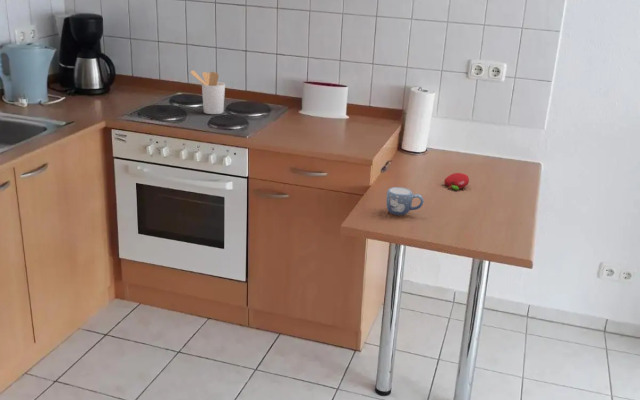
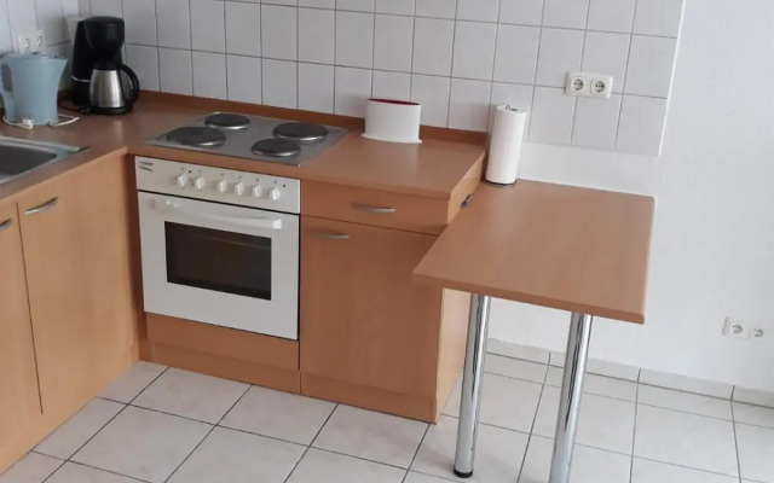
- fruit [443,172,470,191]
- utensil holder [189,69,226,115]
- mug [385,186,425,216]
